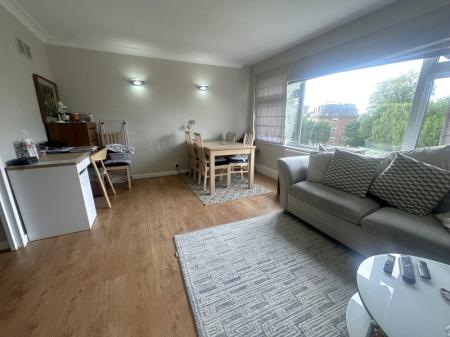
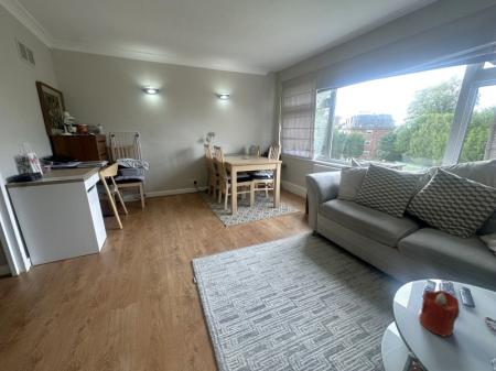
+ candle [418,290,461,338]
